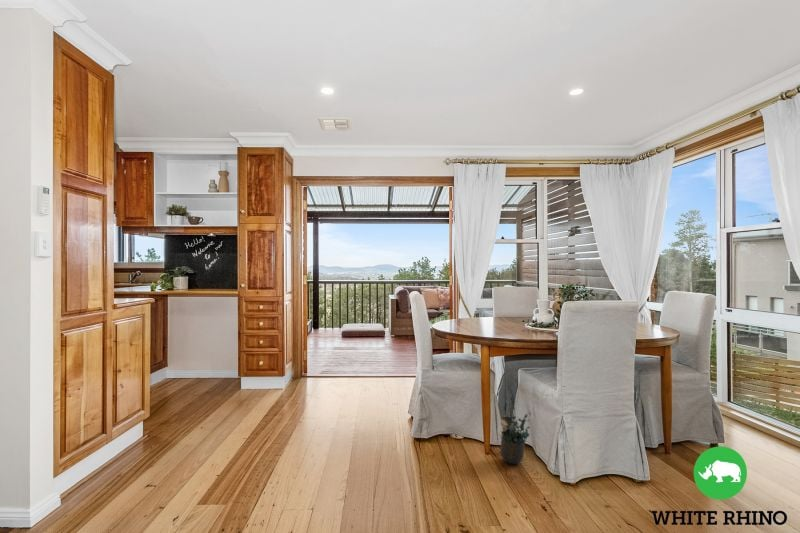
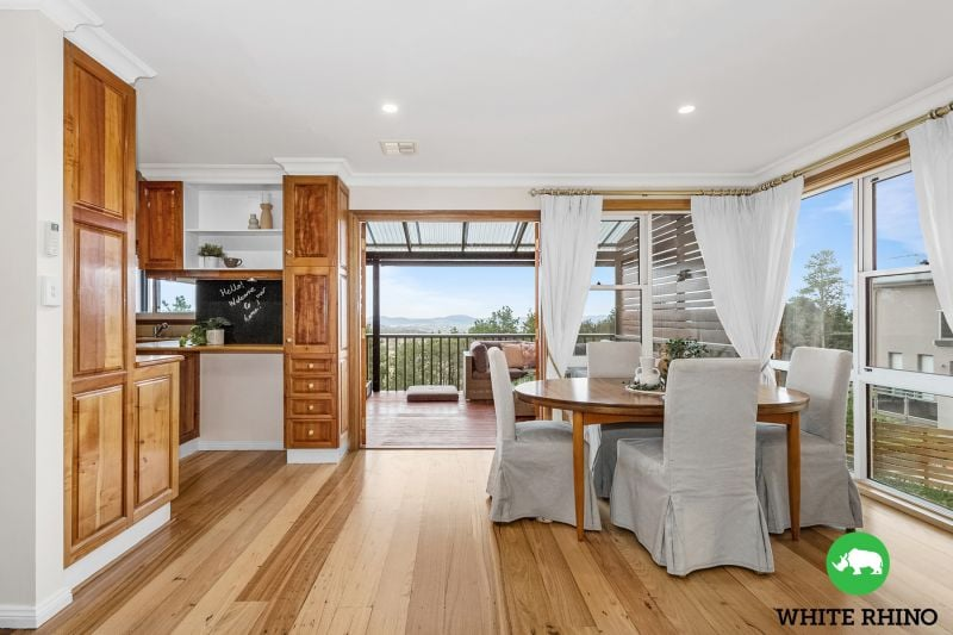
- potted plant [499,397,532,466]
